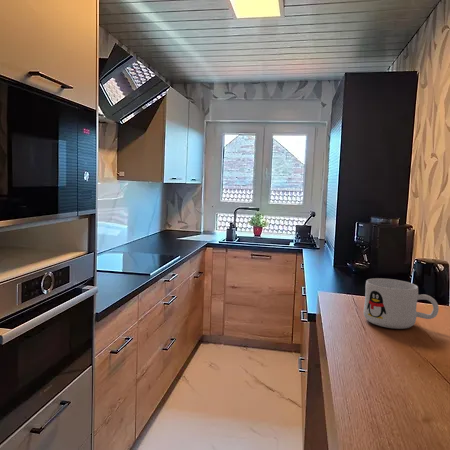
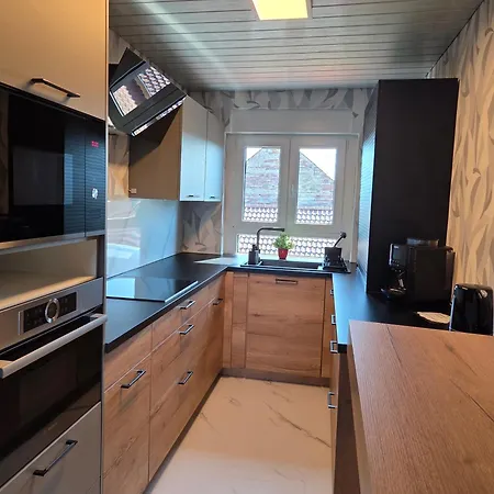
- mug [363,277,440,330]
